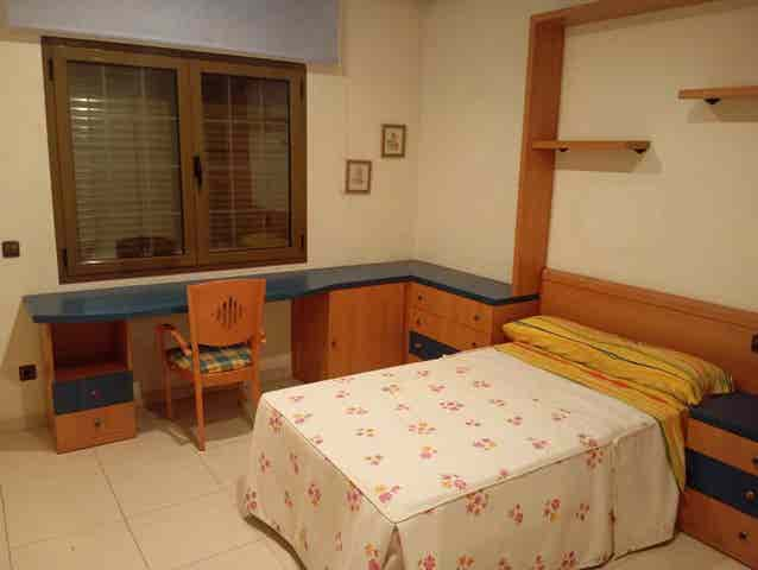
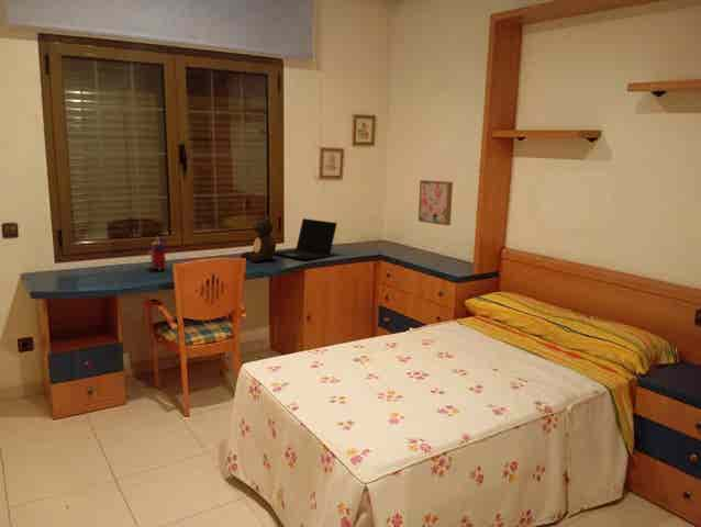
+ alarm clock [146,236,167,271]
+ teddy bear [240,214,277,264]
+ wall art [418,179,454,226]
+ laptop [275,217,338,261]
